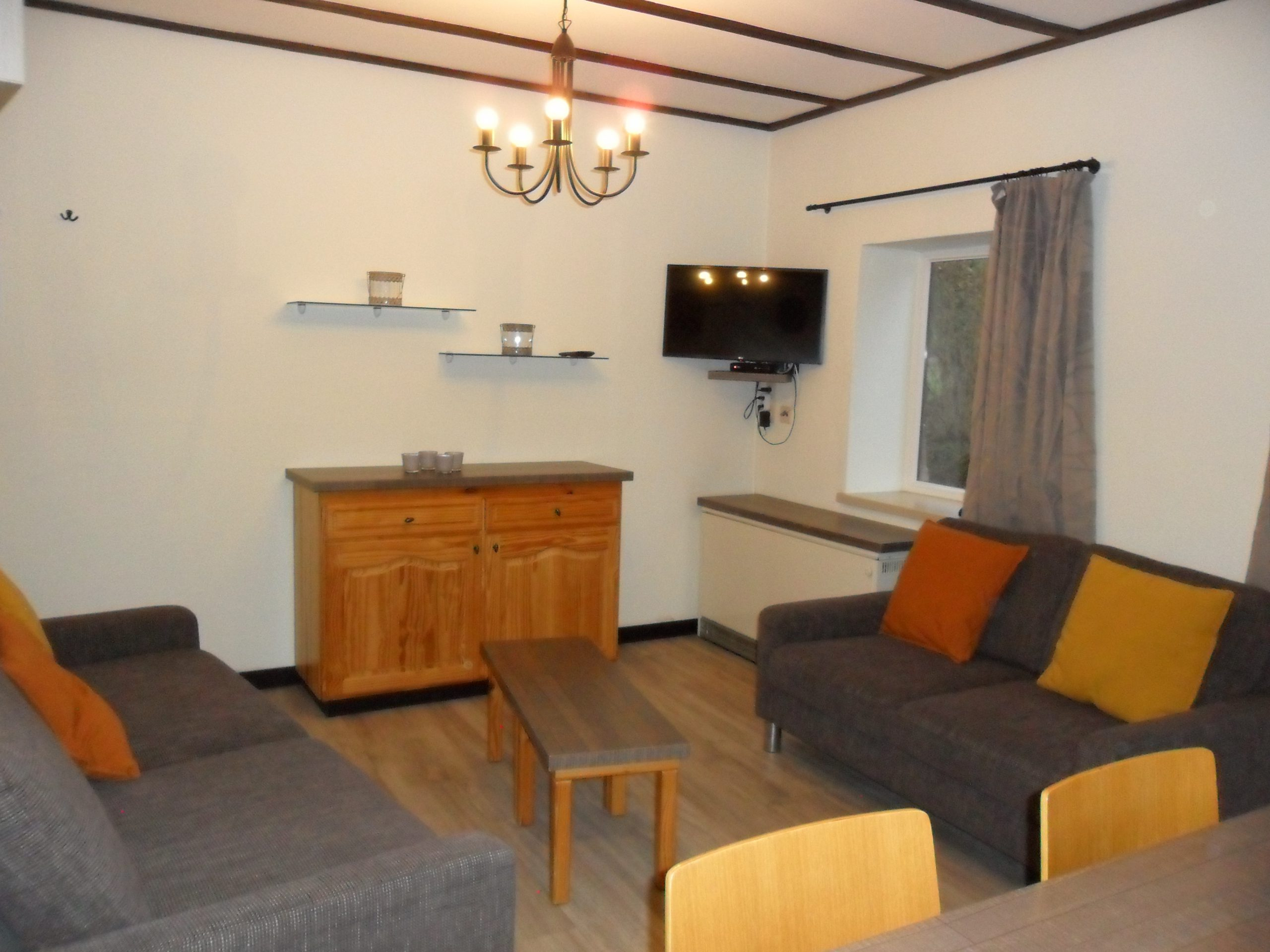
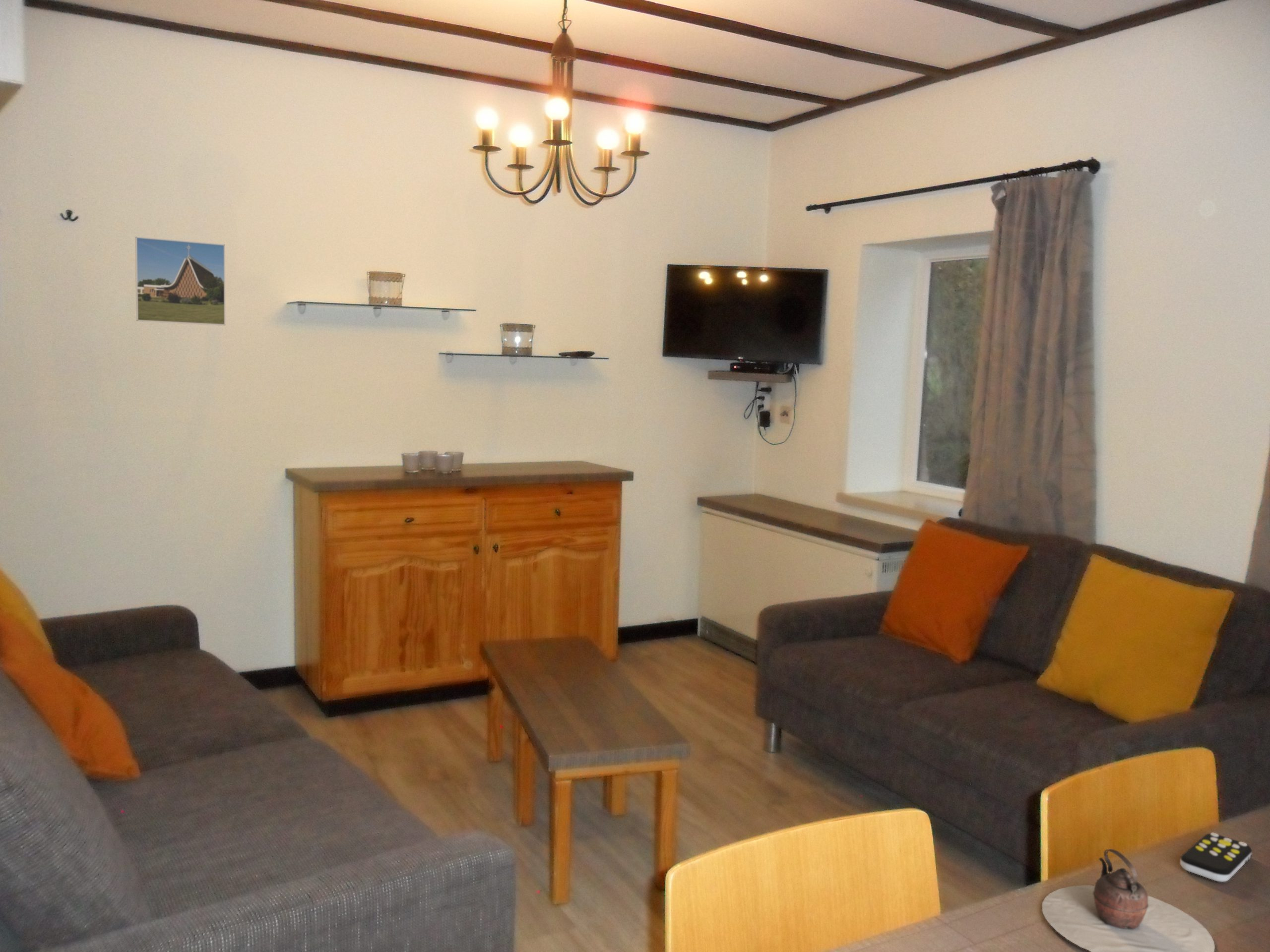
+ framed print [134,236,226,326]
+ teapot [1041,848,1215,952]
+ remote control [1180,833,1252,883]
